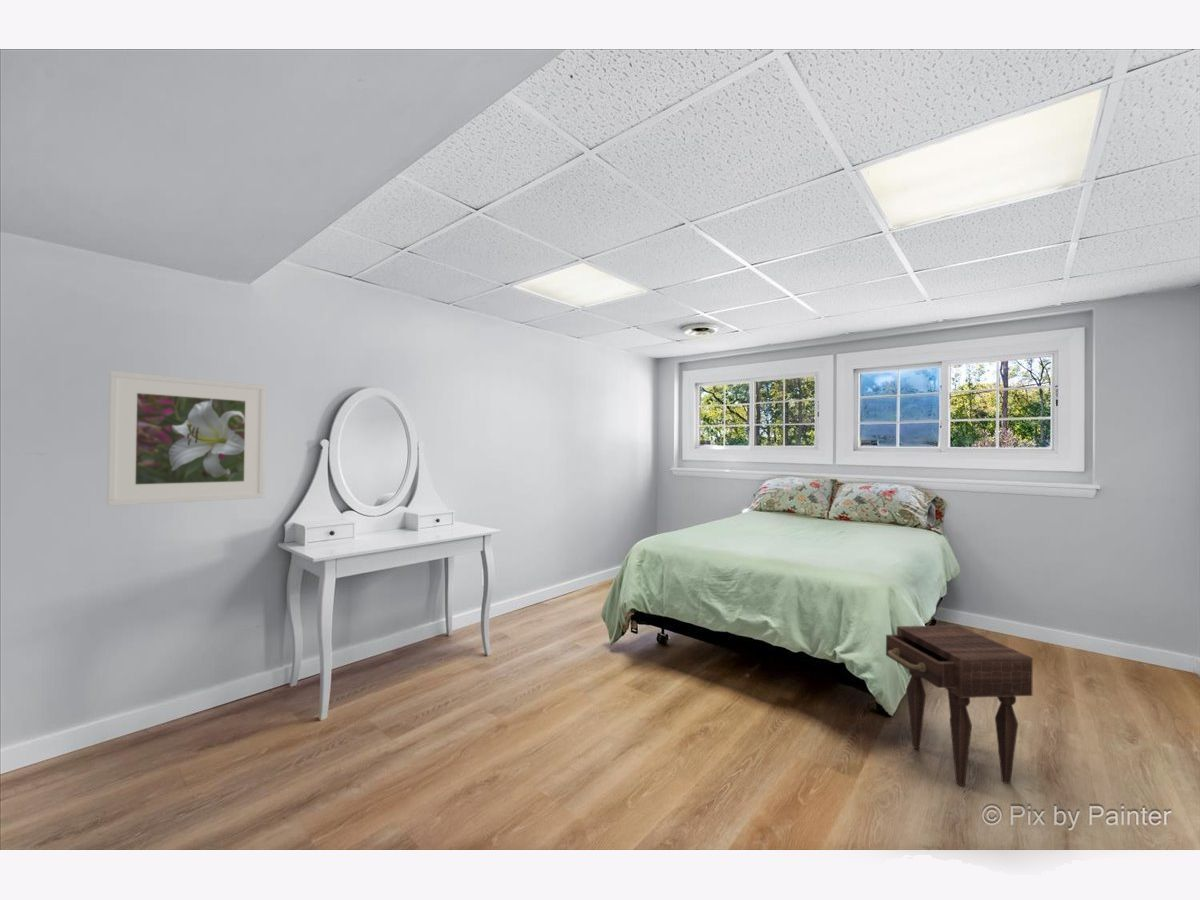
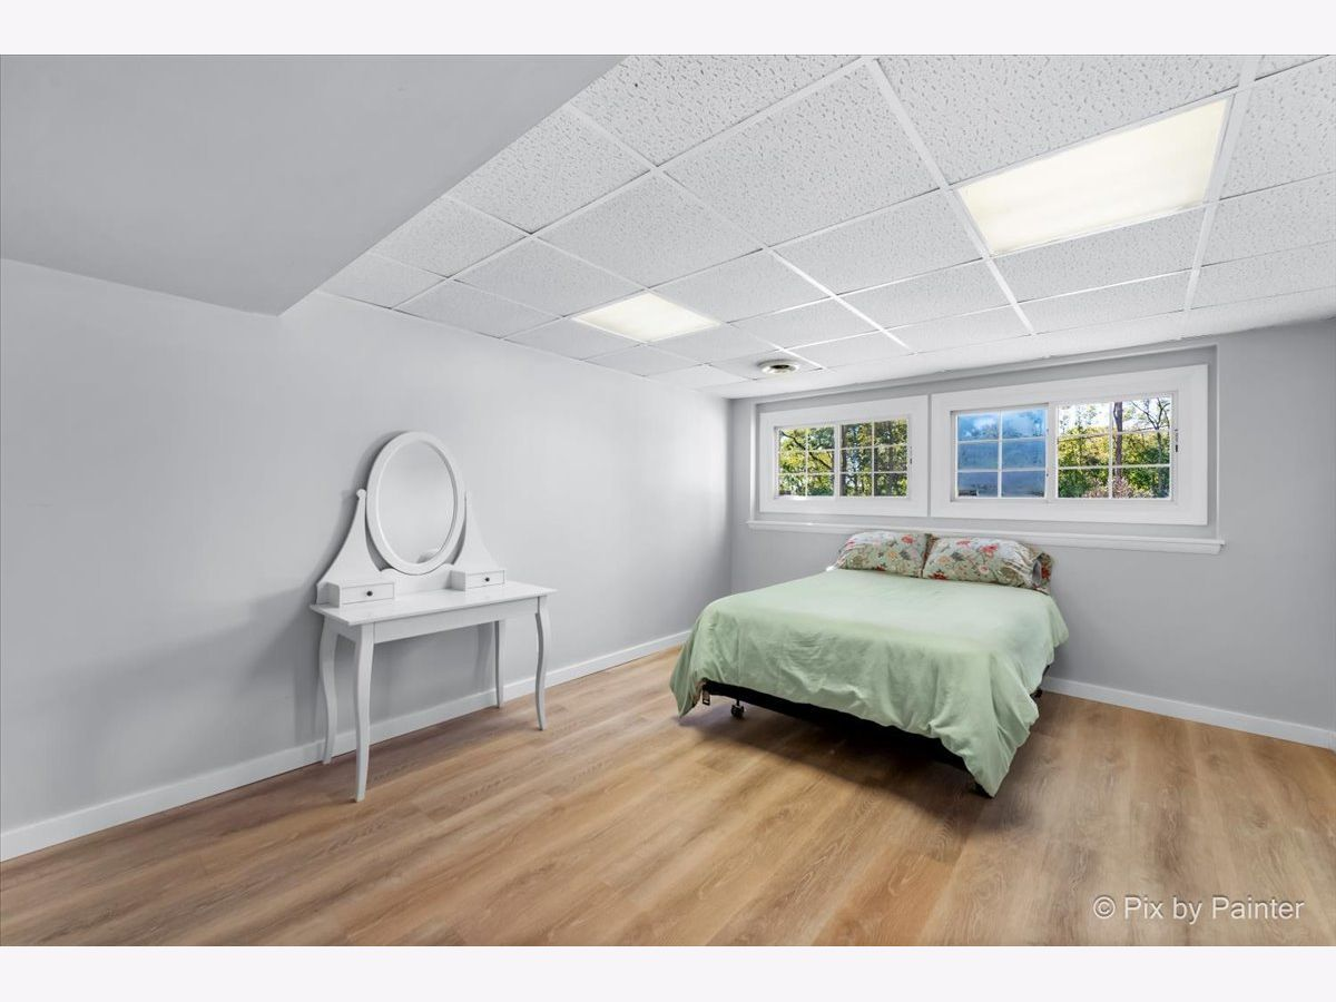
- nightstand [885,624,1034,787]
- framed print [106,370,267,507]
